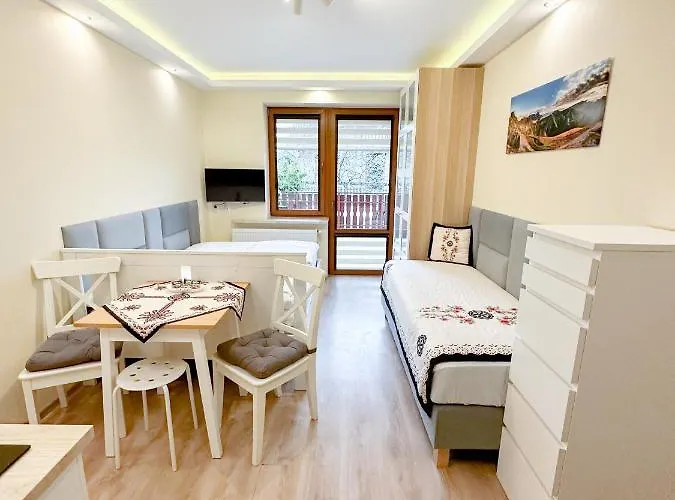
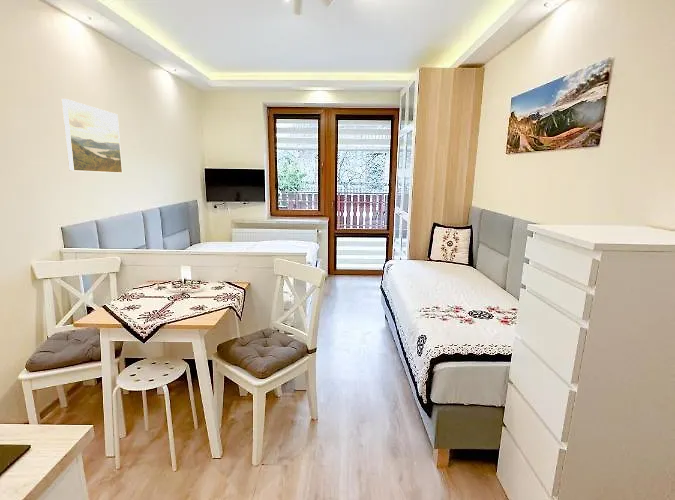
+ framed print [61,98,123,174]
